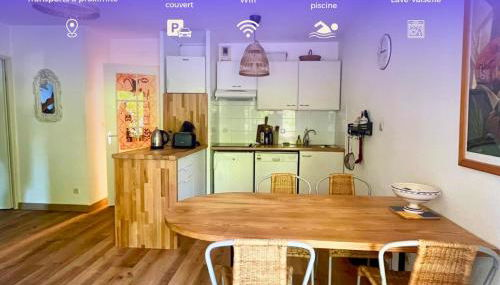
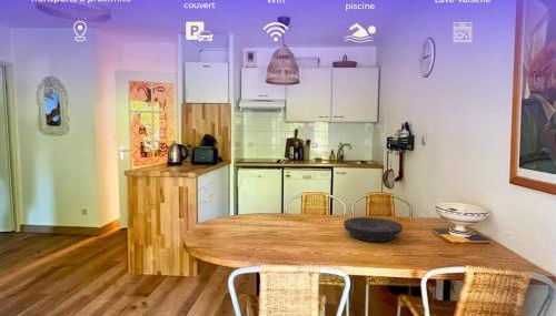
+ plate [342,216,404,243]
